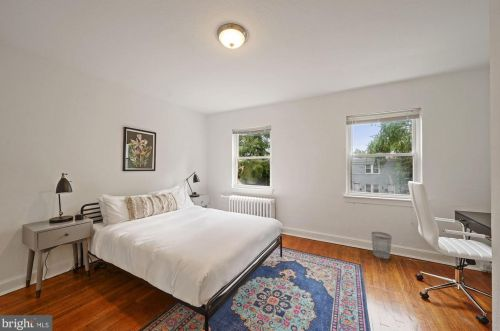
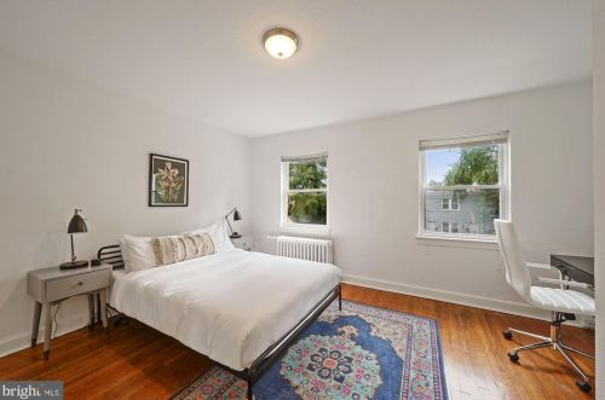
- wastebasket [370,231,393,260]
